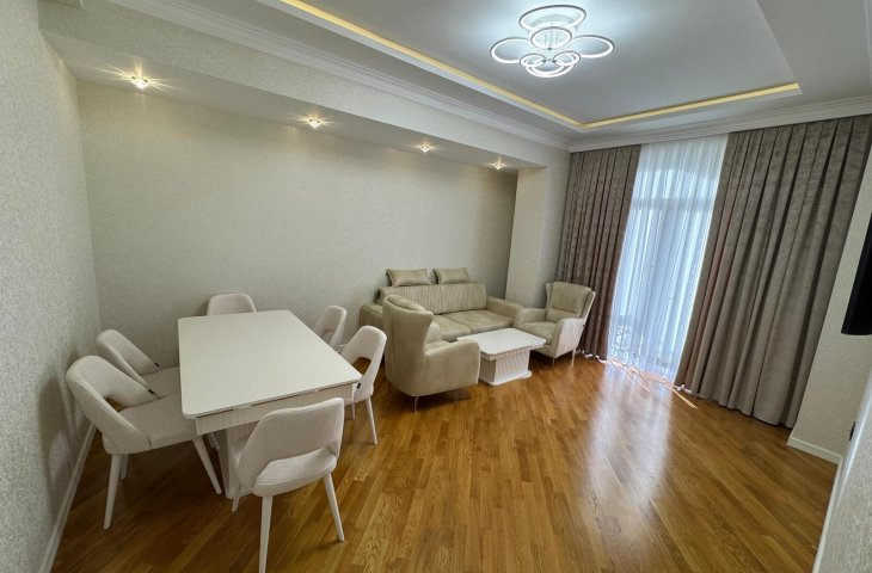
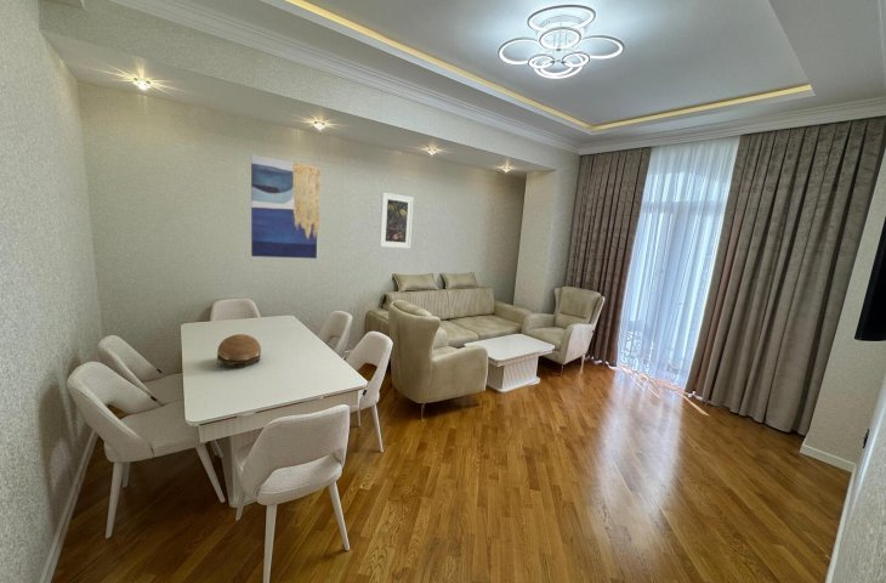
+ decorative bowl [216,333,262,369]
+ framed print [379,191,415,249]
+ wall art [250,154,322,260]
